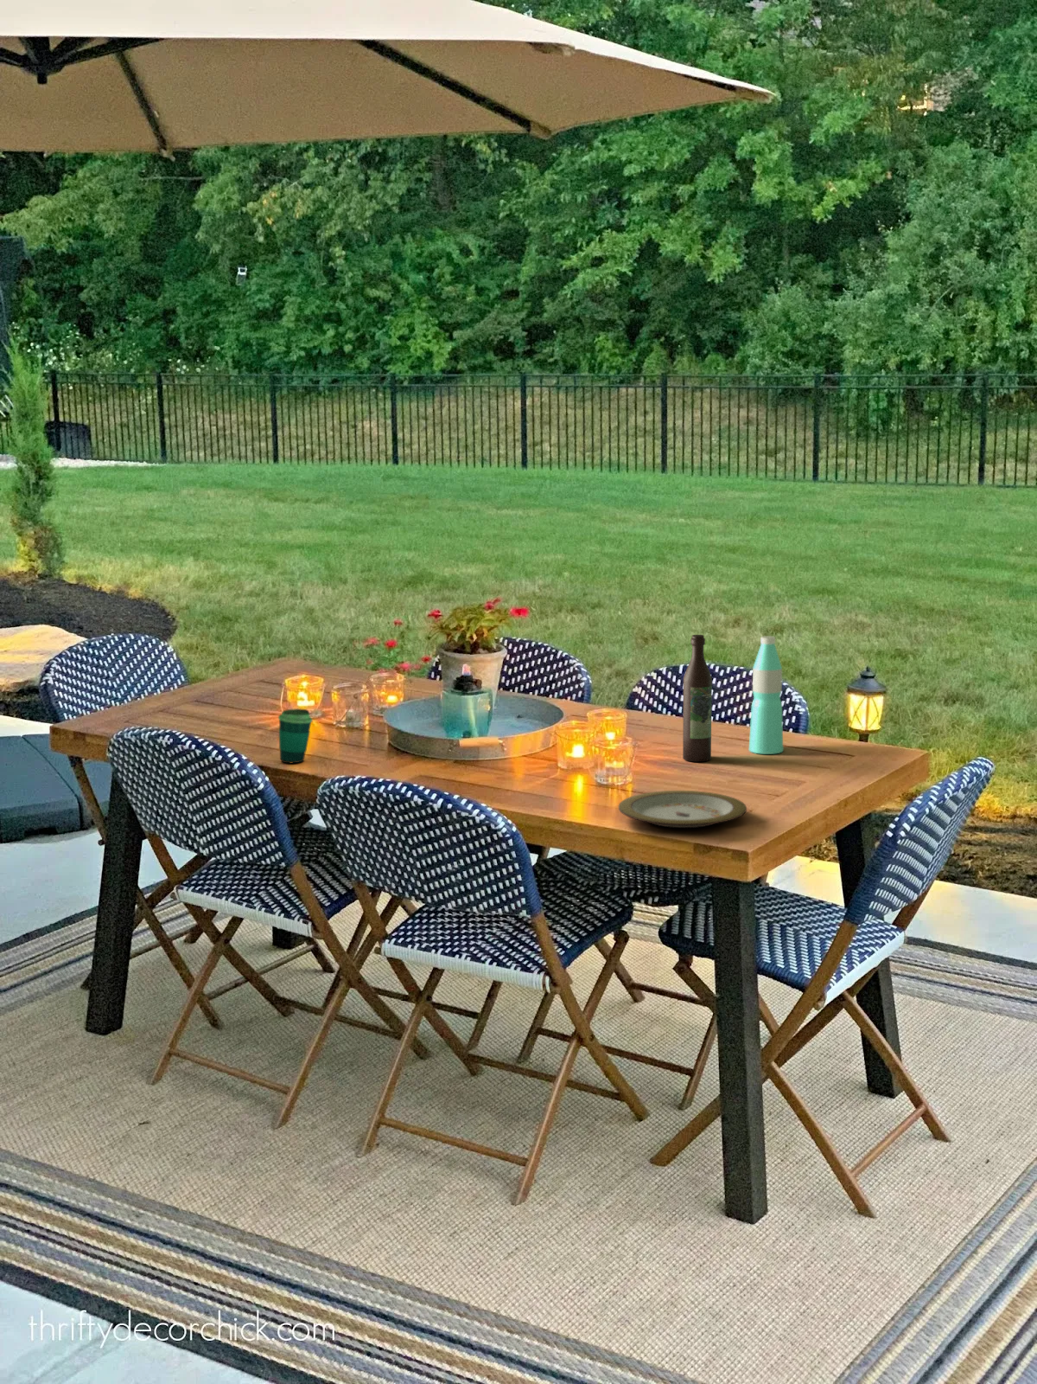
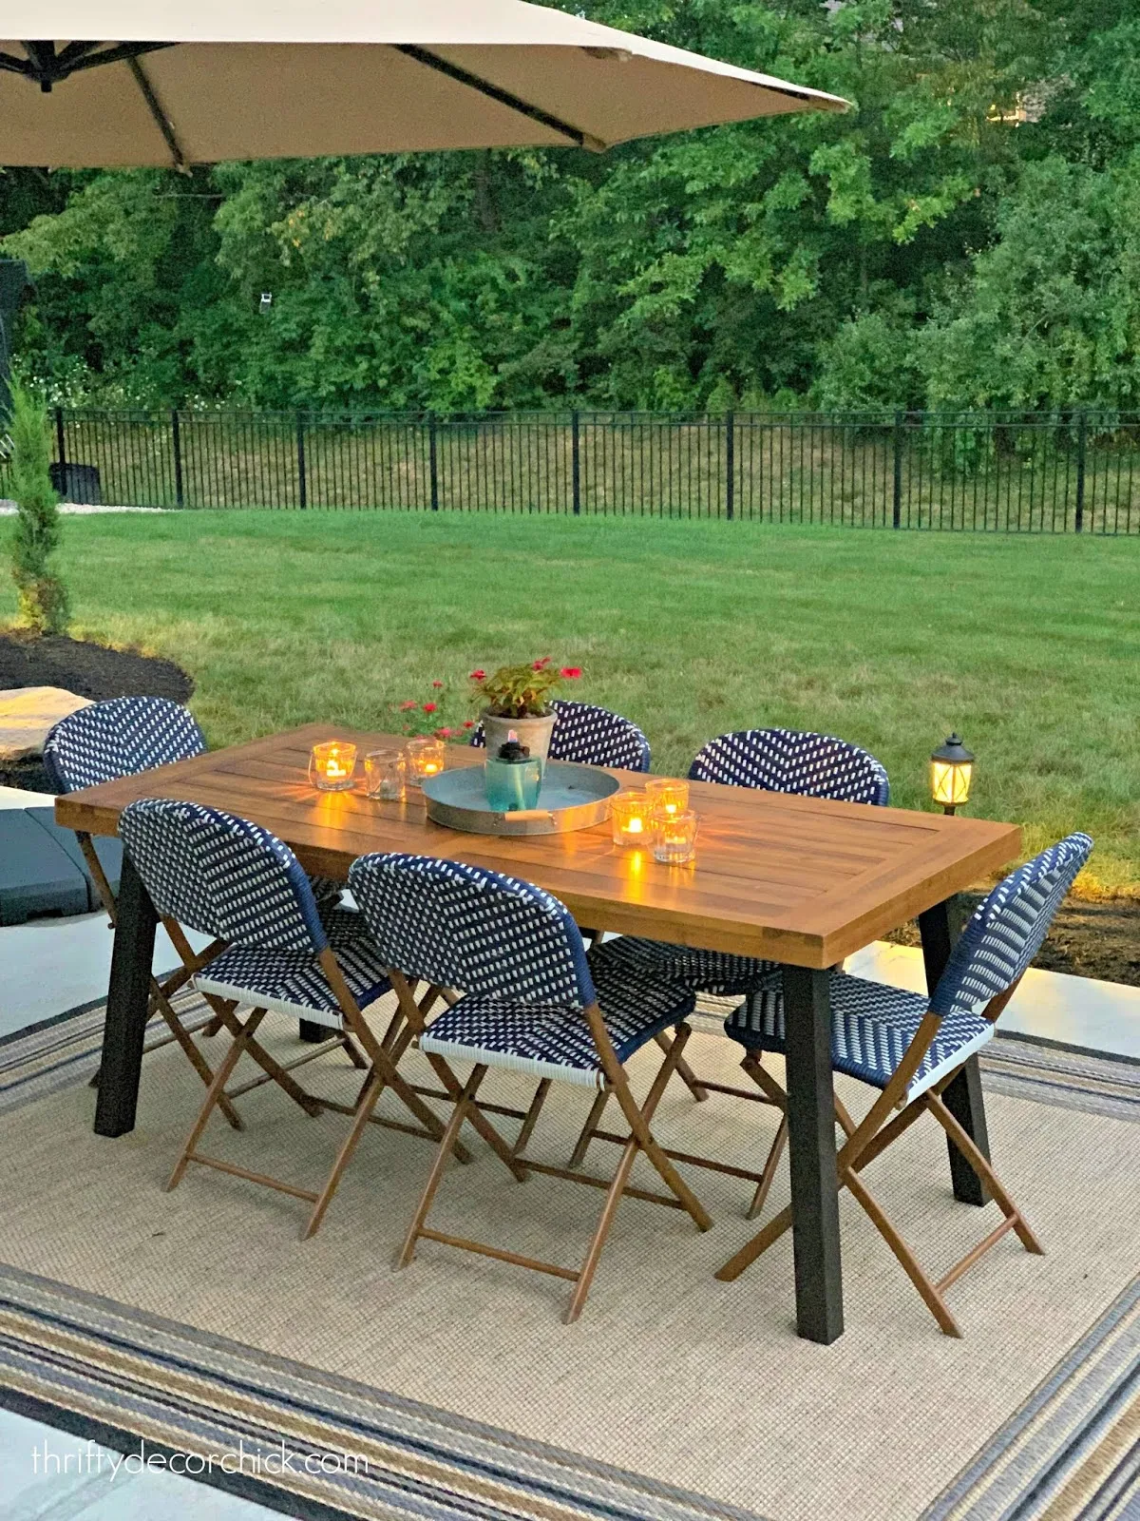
- plate [618,790,747,828]
- water bottle [748,635,784,755]
- wine bottle [682,634,713,762]
- cup [278,707,313,764]
